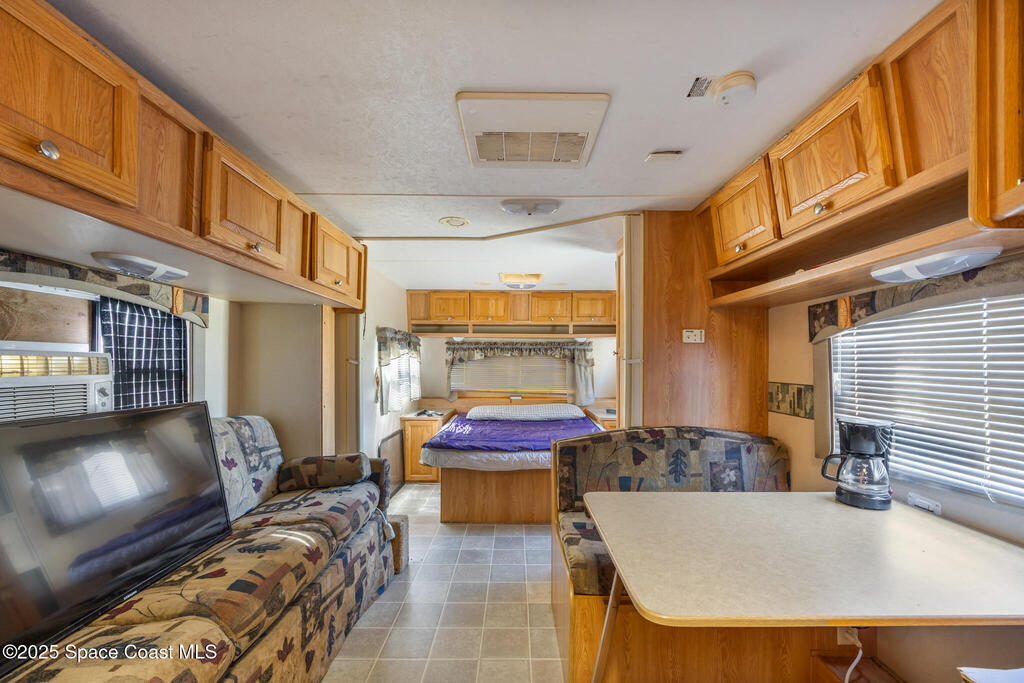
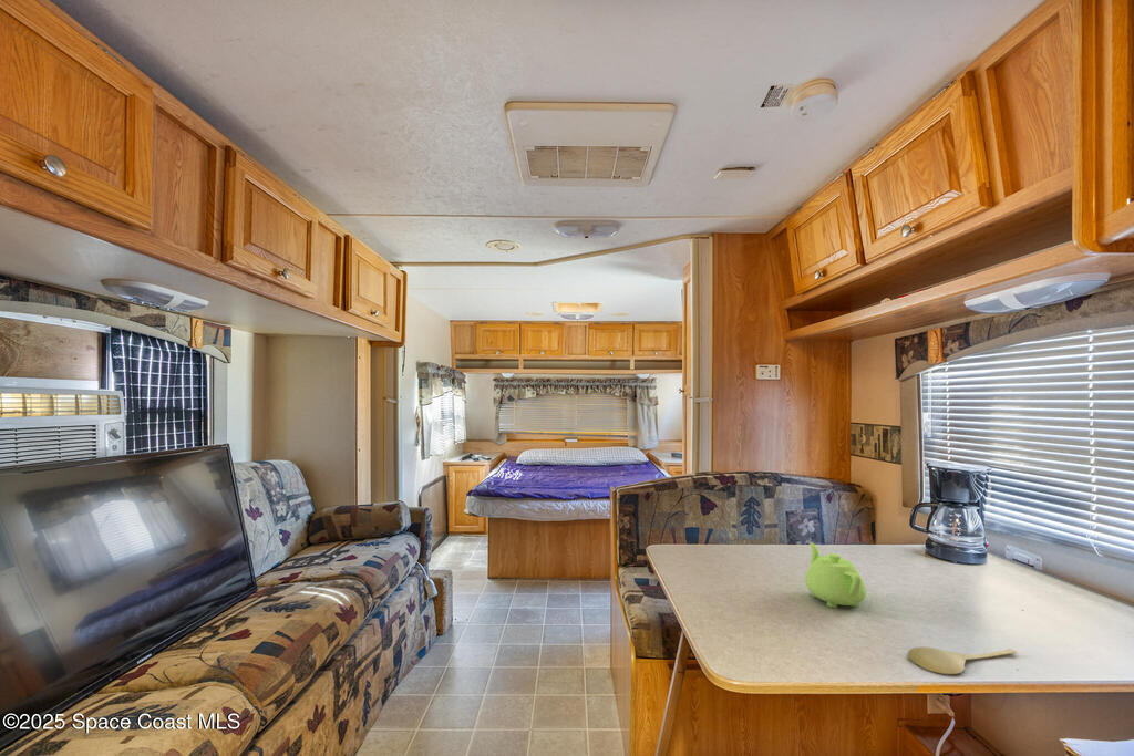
+ teapot [804,541,867,609]
+ spoon [907,645,1019,675]
